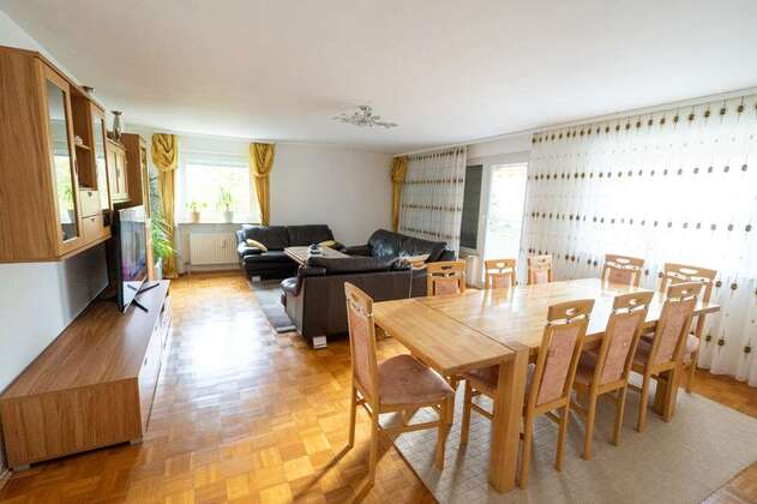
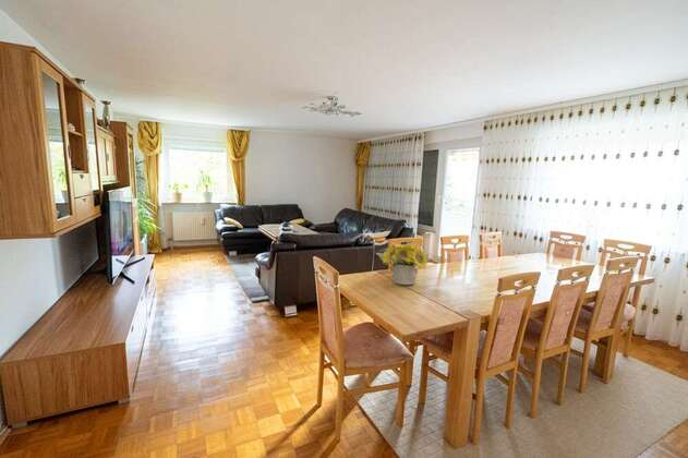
+ sunflower [375,241,432,286]
